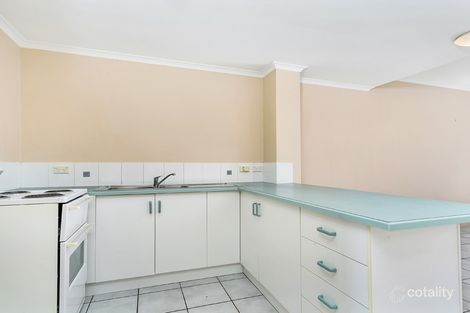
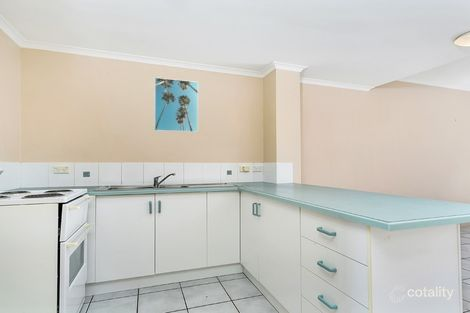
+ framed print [154,76,199,133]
